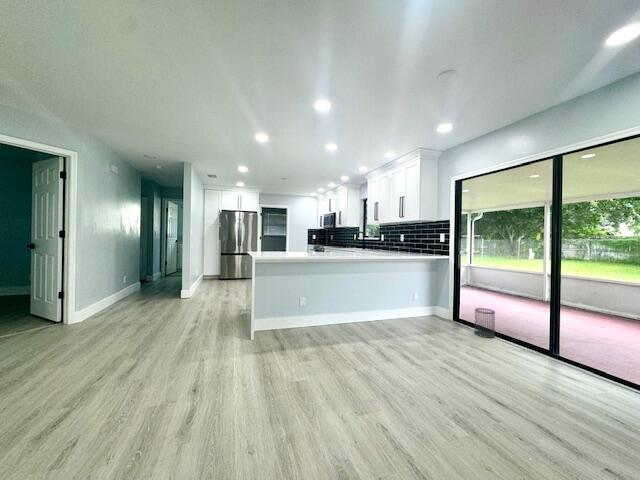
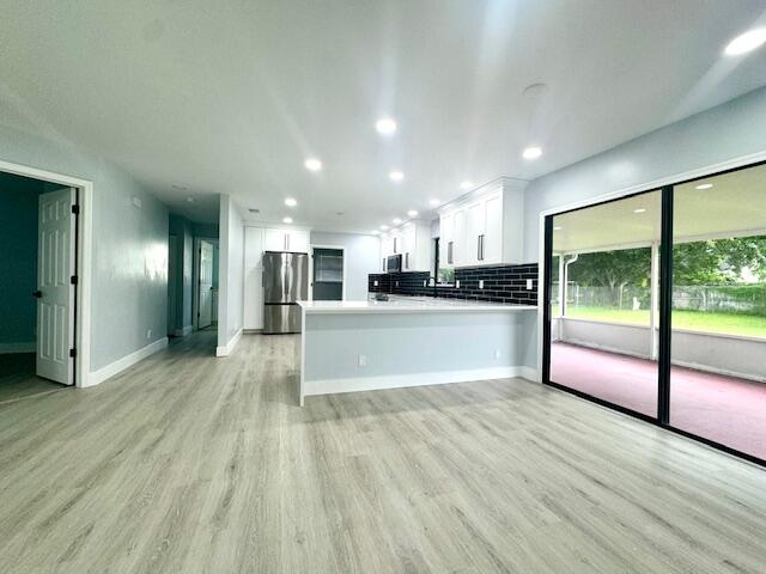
- wastebasket [474,307,496,339]
